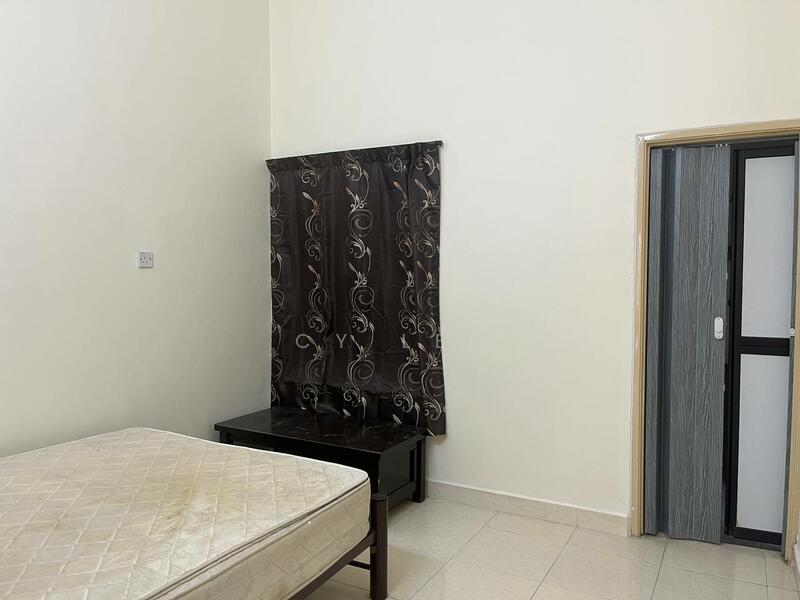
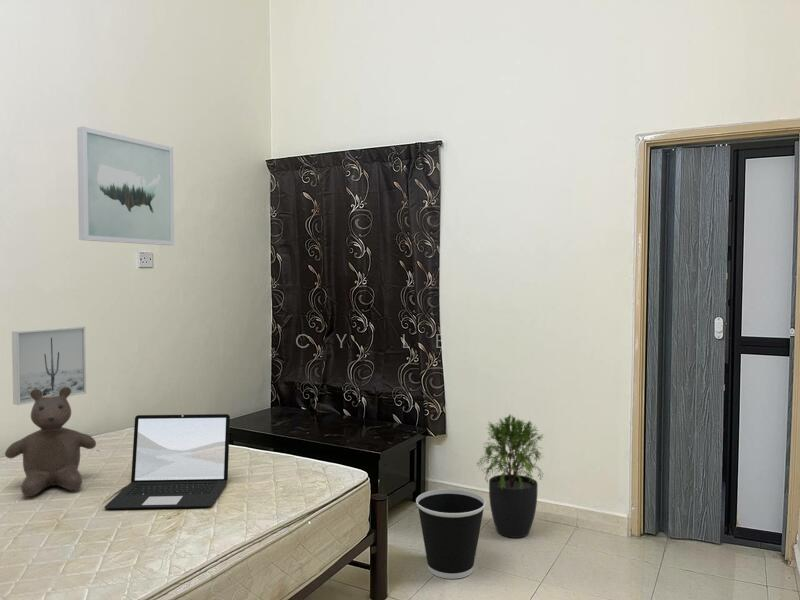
+ potted plant [475,412,546,539]
+ laptop [103,413,231,510]
+ teddy bear [4,387,97,498]
+ wall art [76,126,175,246]
+ wall art [11,326,87,406]
+ wastebasket [415,488,487,580]
